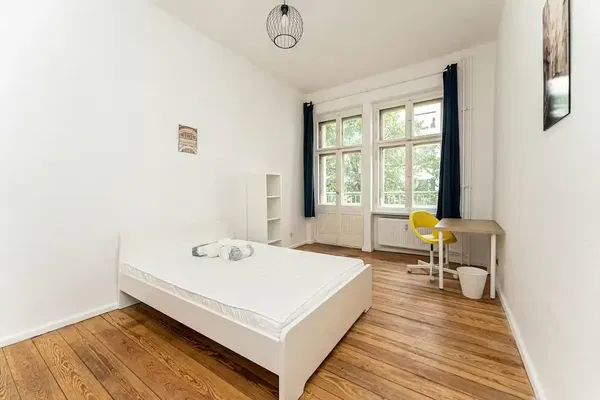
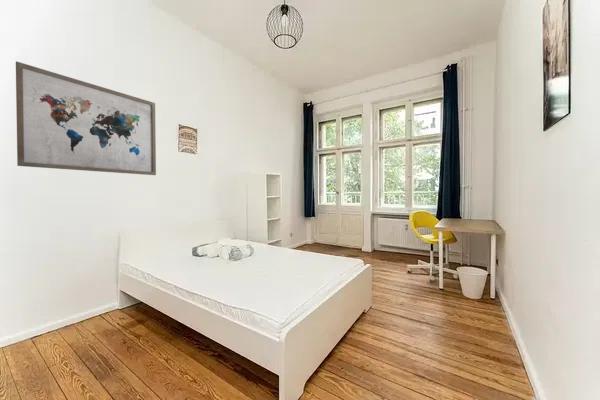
+ wall art [15,61,157,176]
